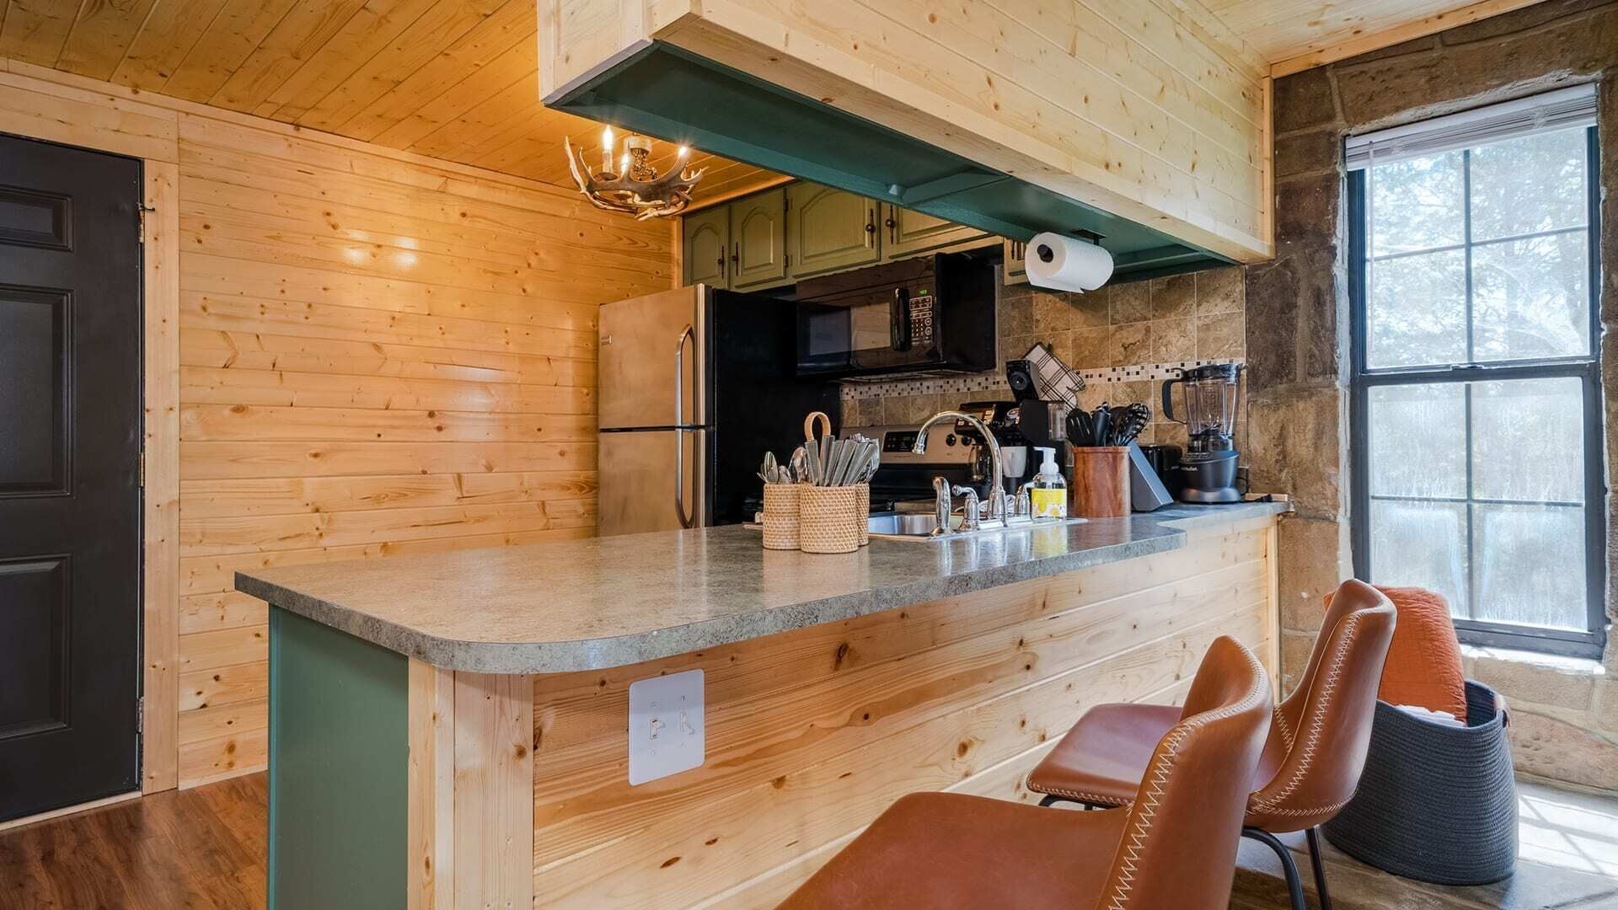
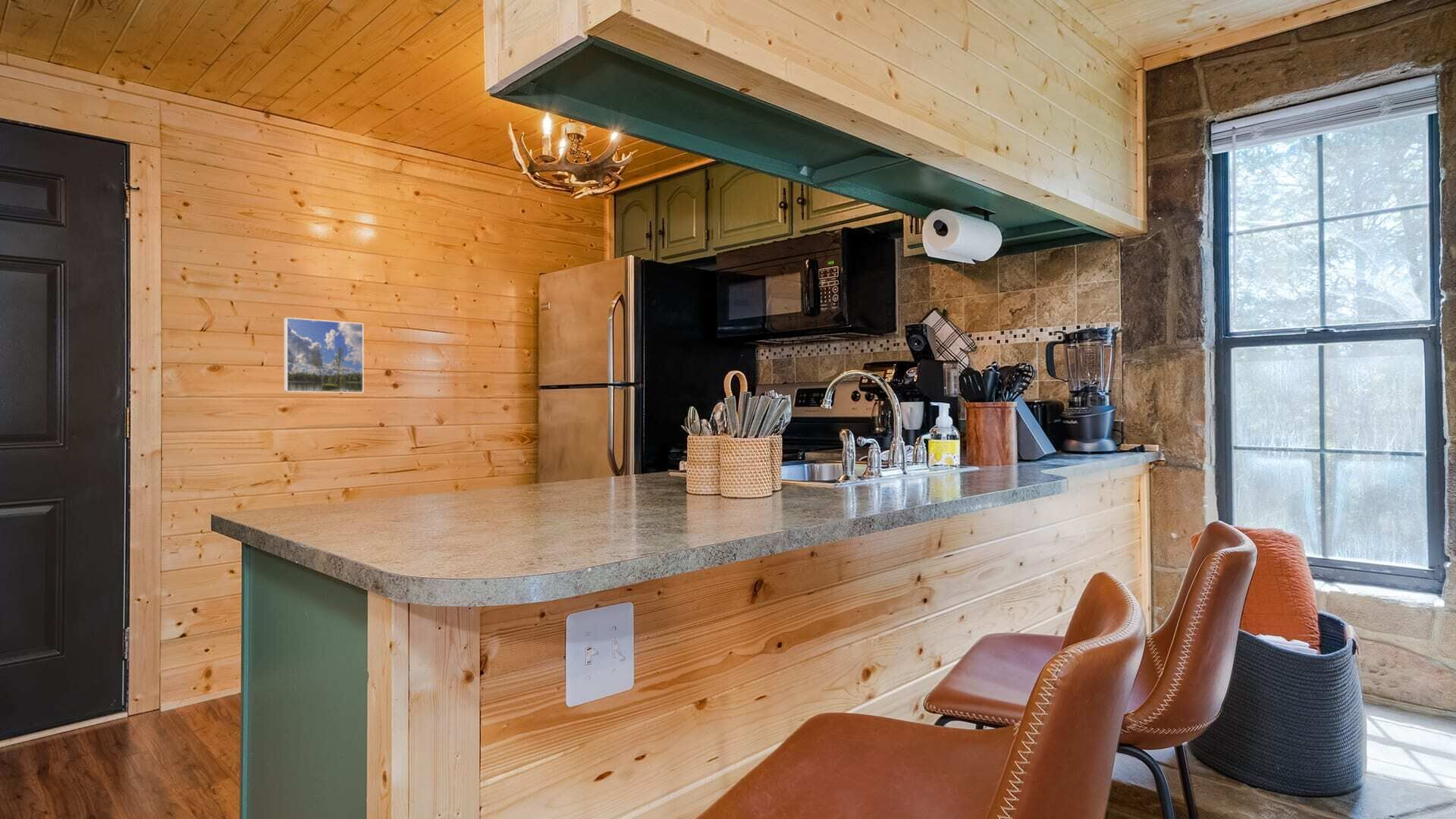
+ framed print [283,316,365,394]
